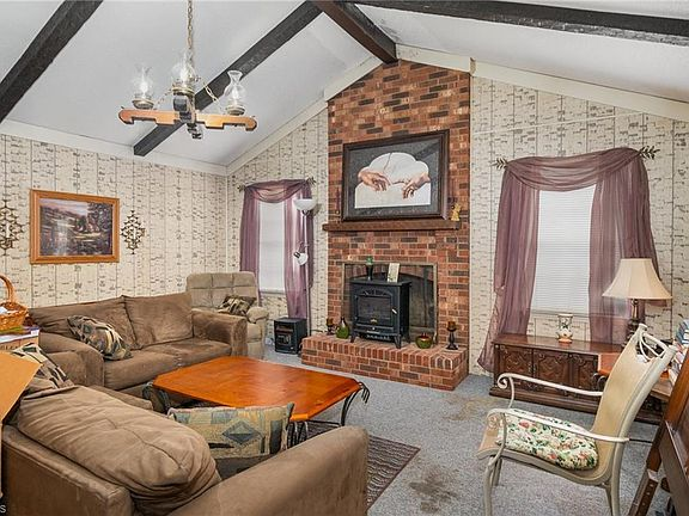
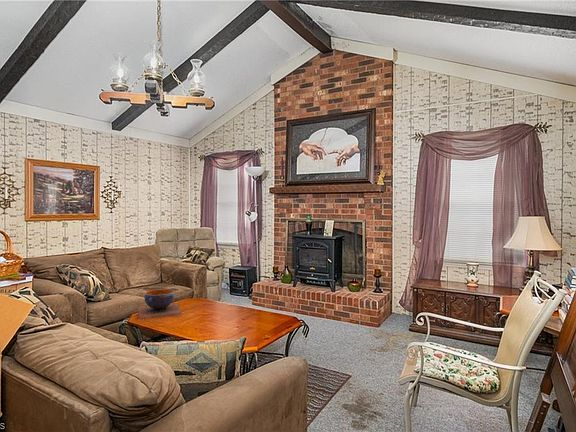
+ decorative bowl [138,288,182,320]
